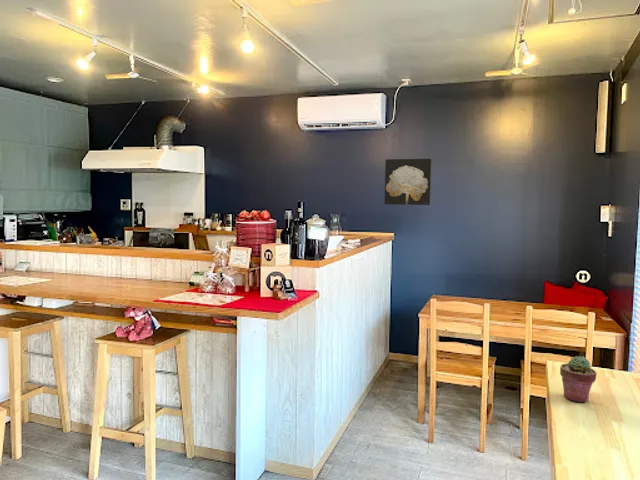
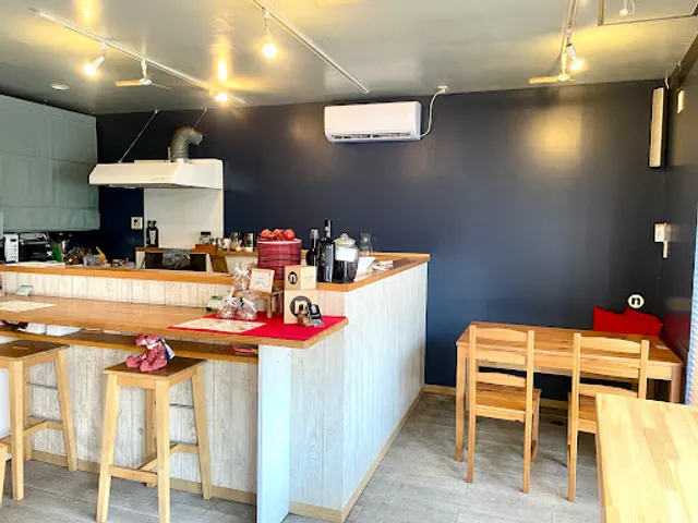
- potted succulent [559,355,598,403]
- wall art [383,158,432,206]
